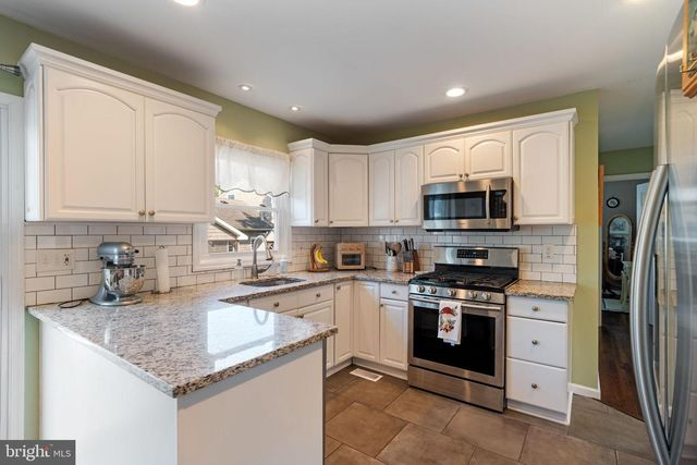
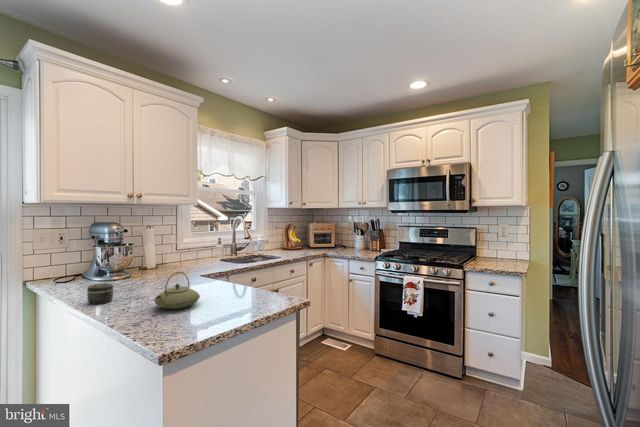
+ teapot [153,271,201,310]
+ jar [86,282,114,305]
